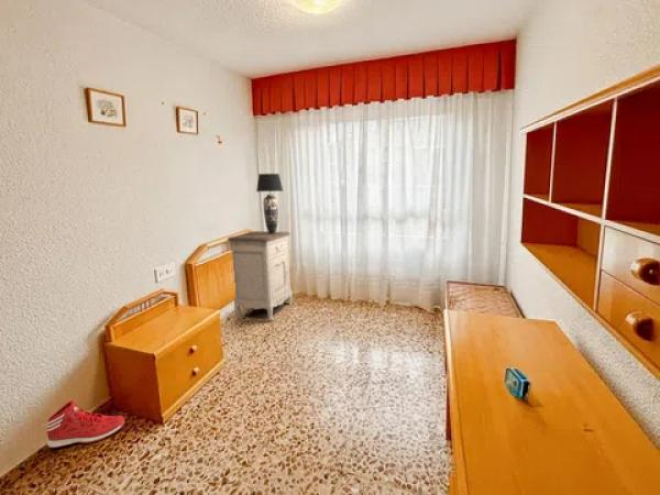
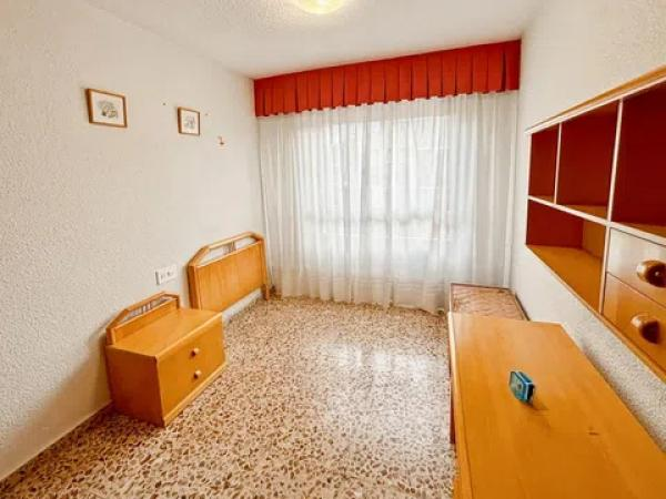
- sneaker [46,399,125,449]
- table lamp [255,173,285,234]
- nightstand [227,230,294,321]
